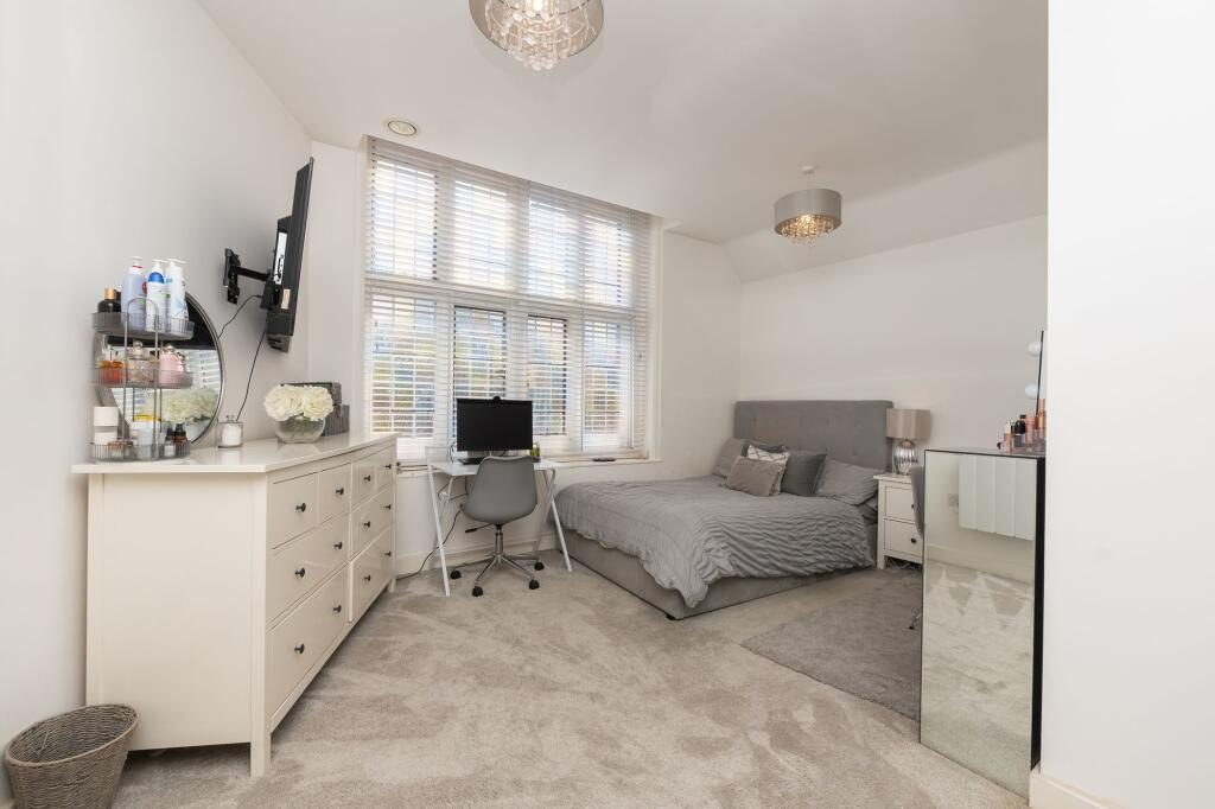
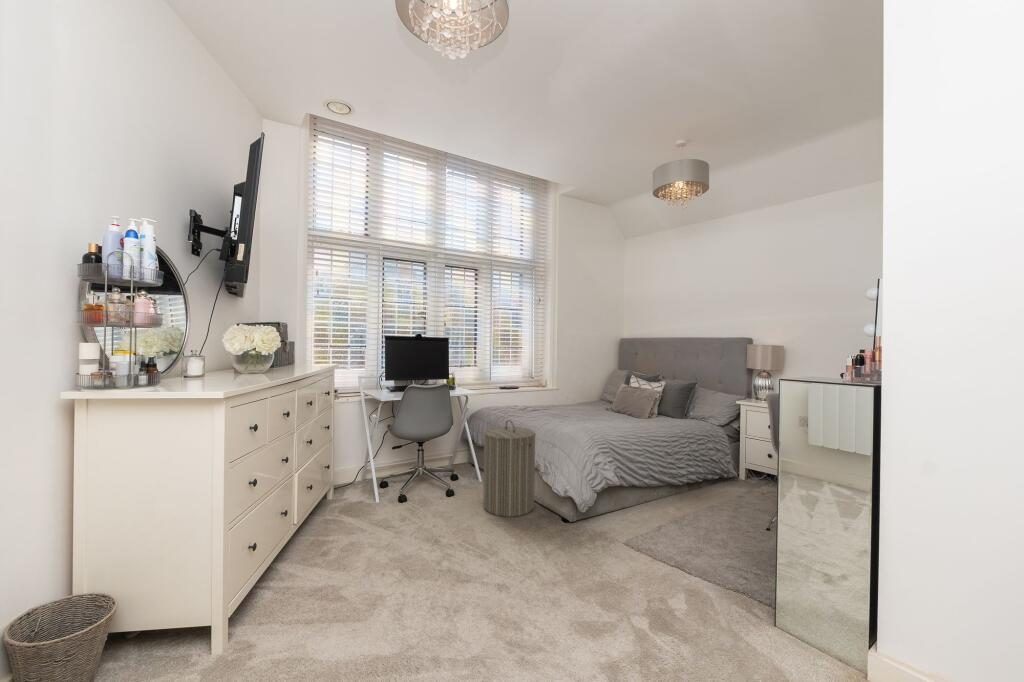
+ laundry hamper [482,419,537,518]
